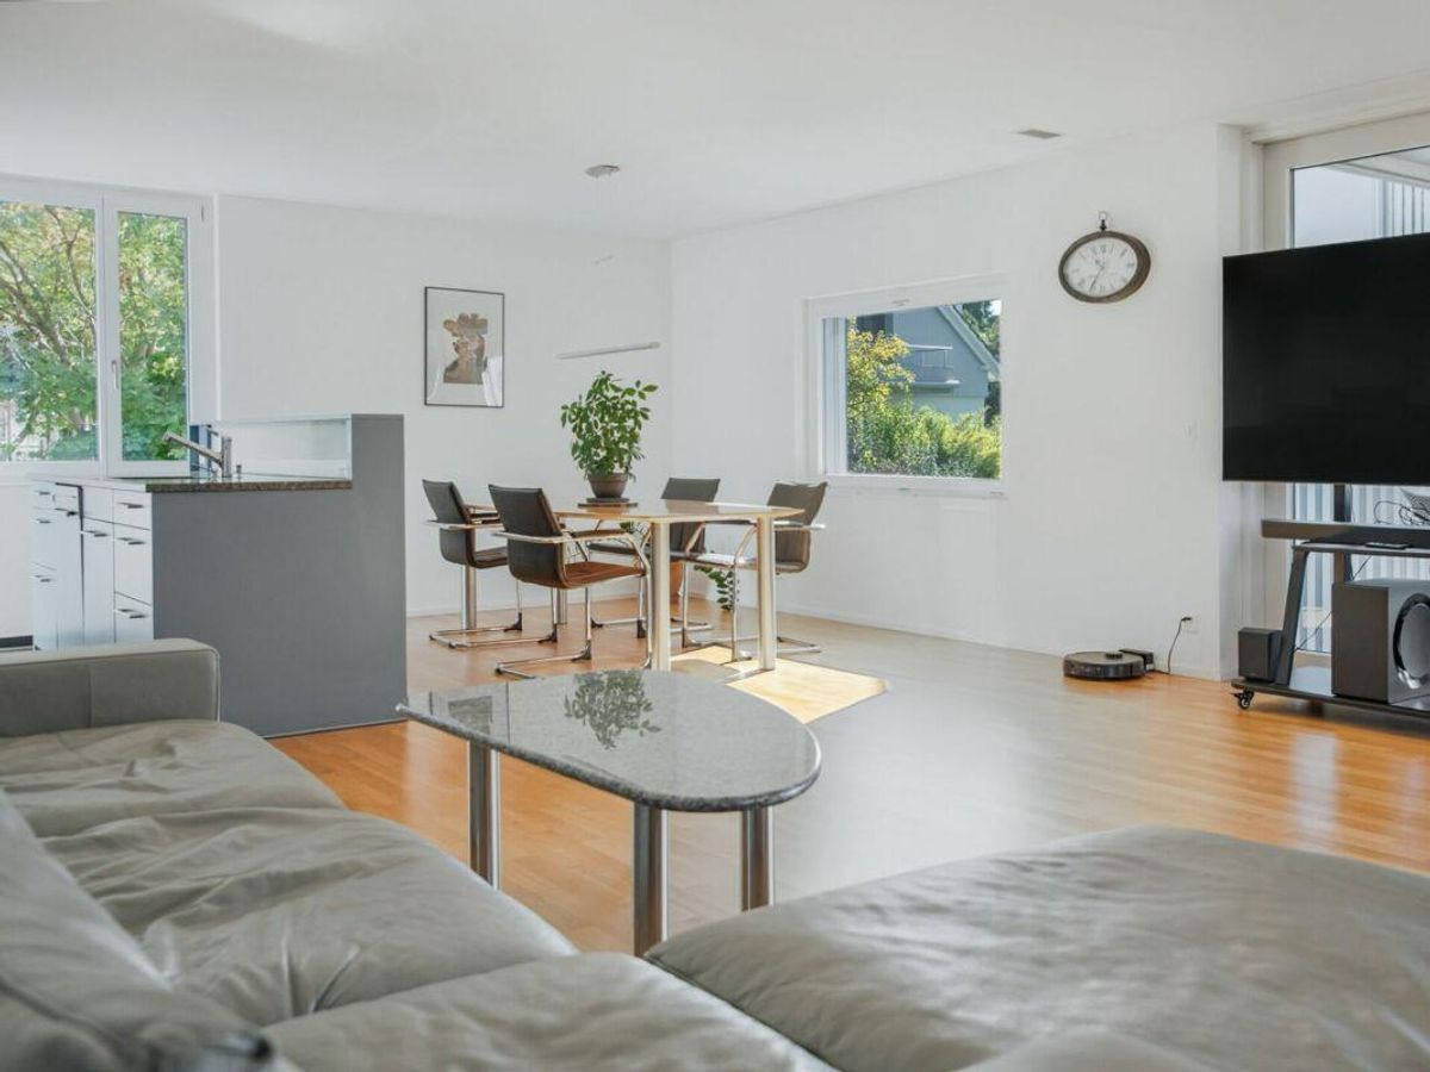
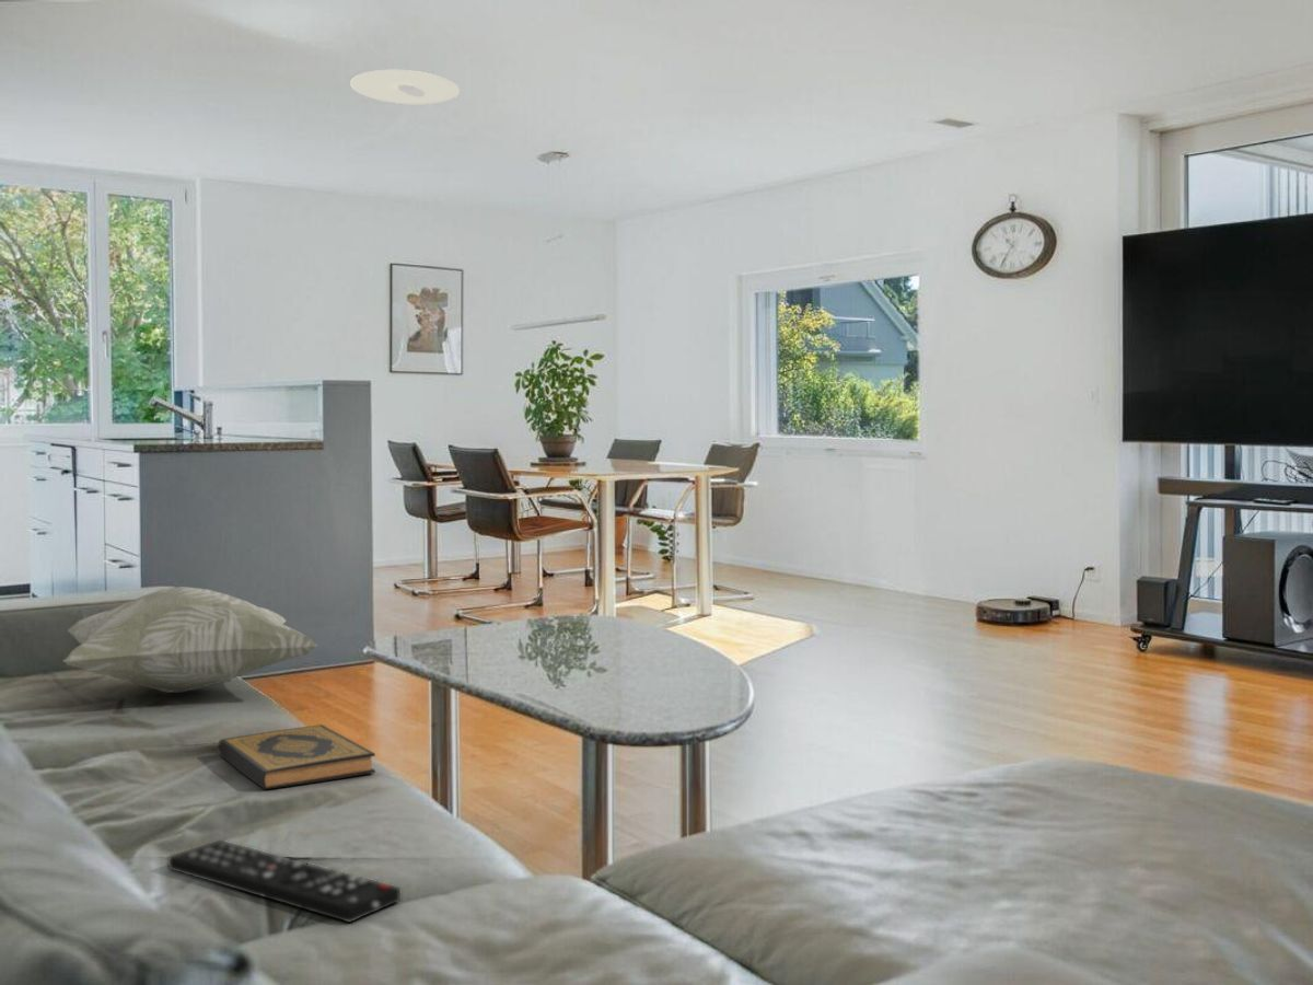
+ decorative pillow [61,586,318,694]
+ remote control [167,839,402,924]
+ hardback book [218,723,376,790]
+ ceiling light [349,69,461,105]
